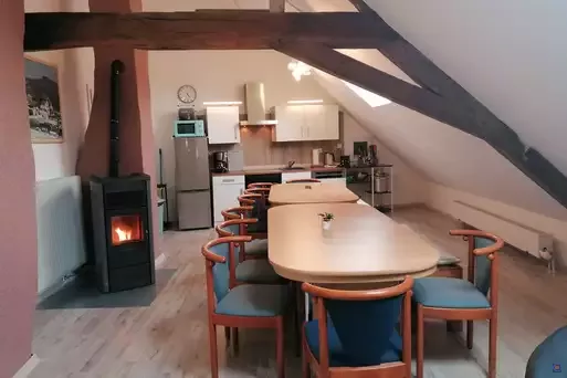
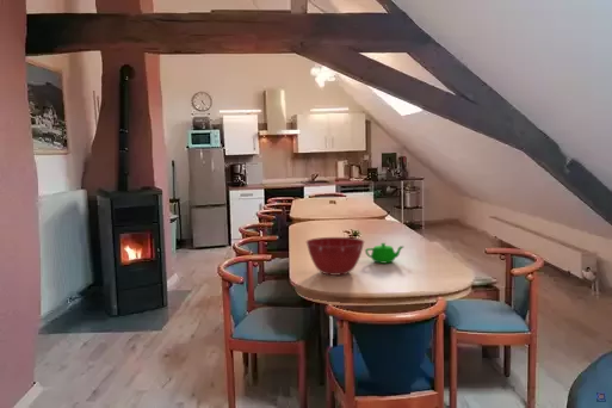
+ teapot [364,242,404,264]
+ mixing bowl [305,236,365,277]
